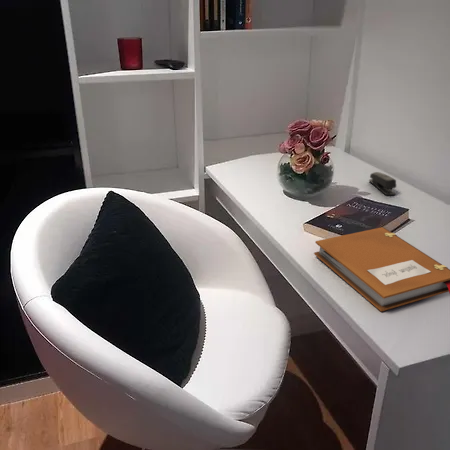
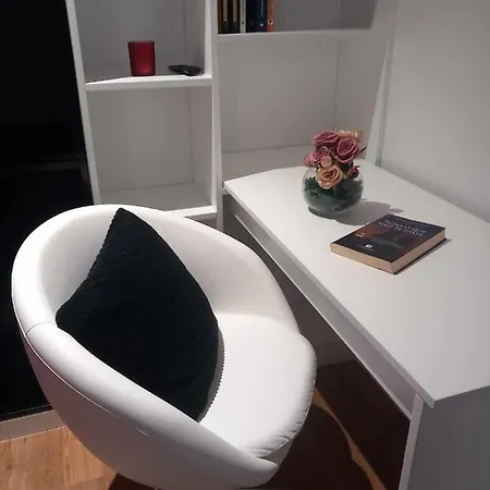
- notebook [313,226,450,312]
- stapler [368,171,397,196]
